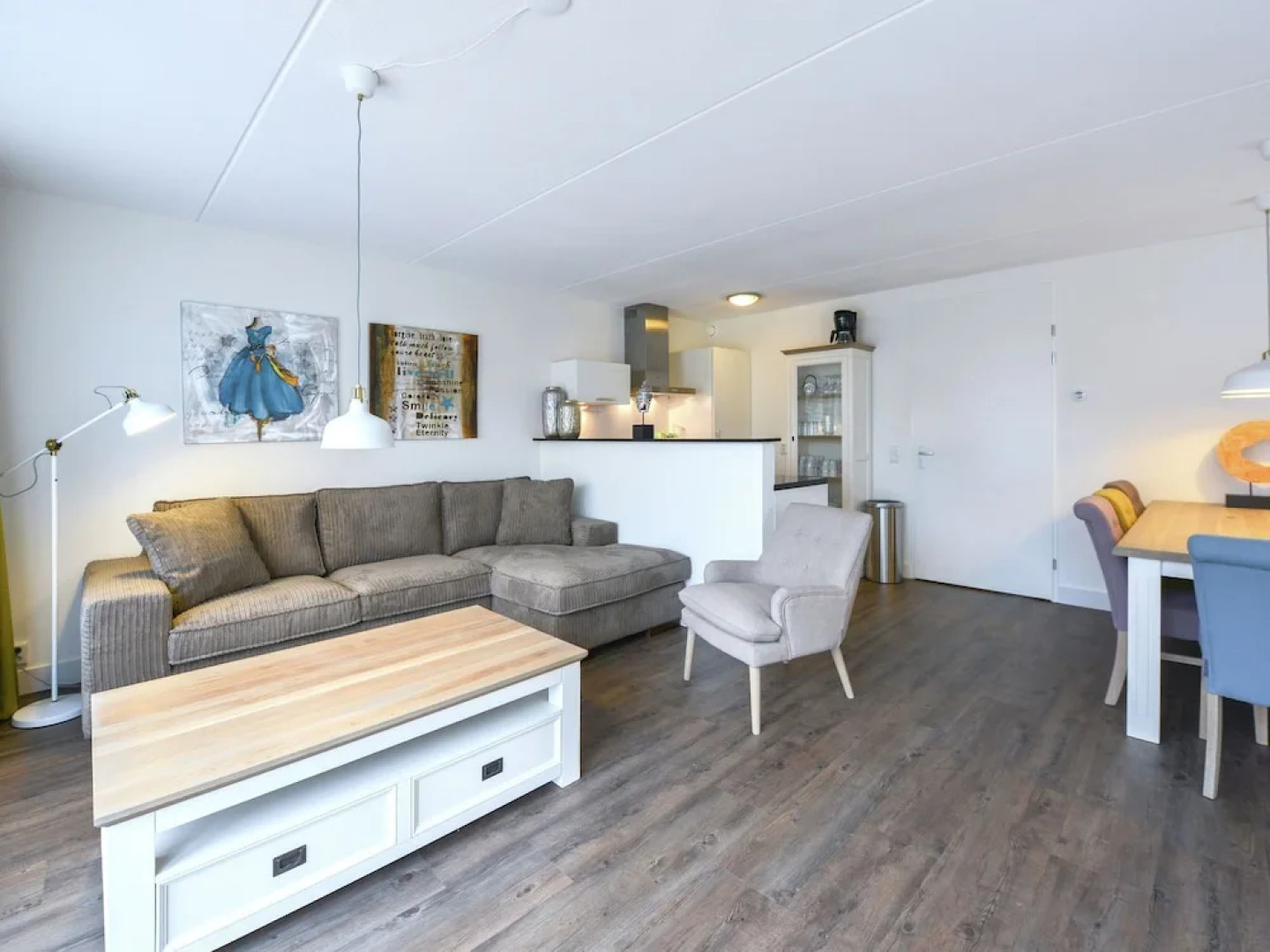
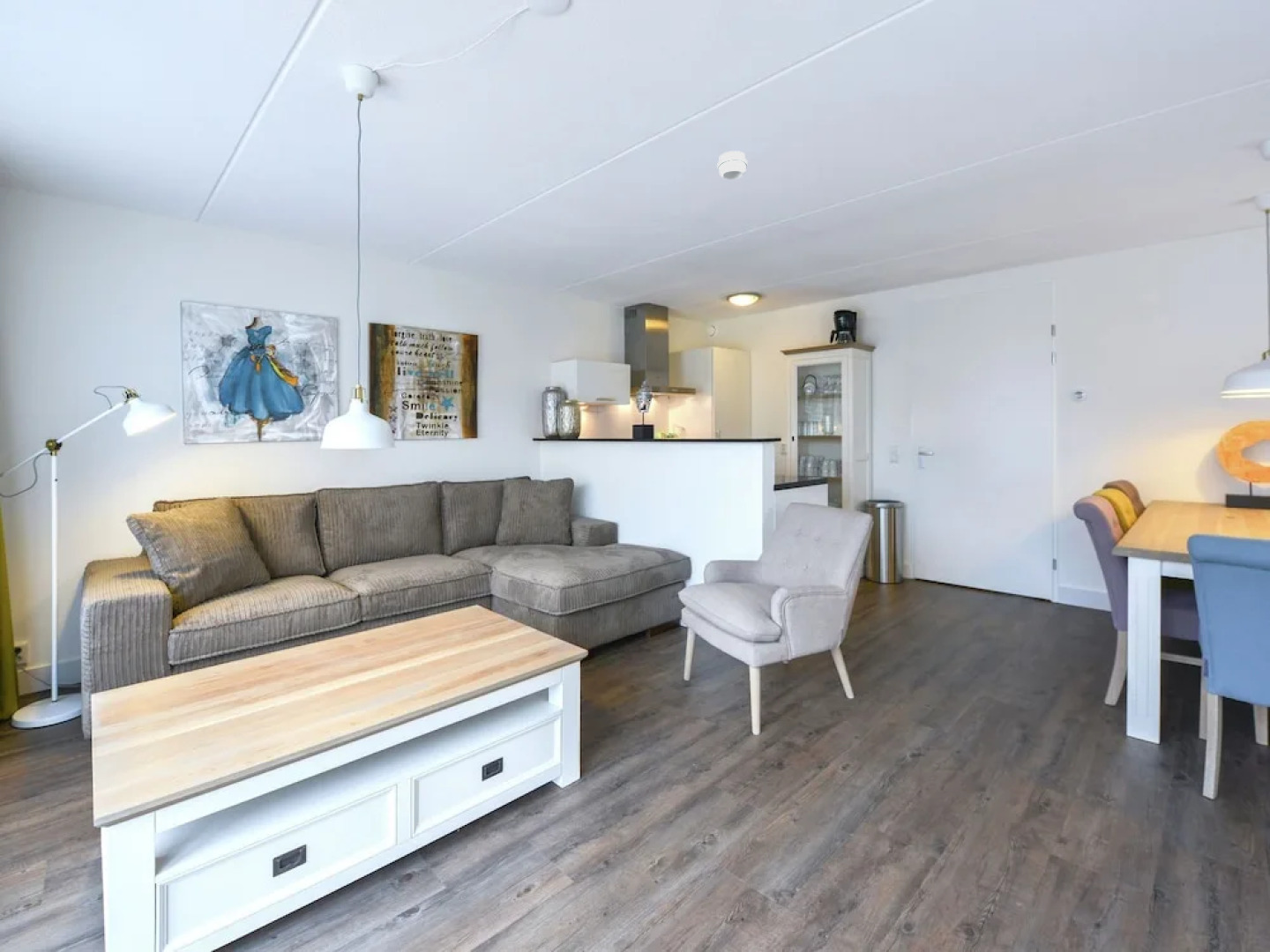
+ smoke detector [716,150,749,181]
